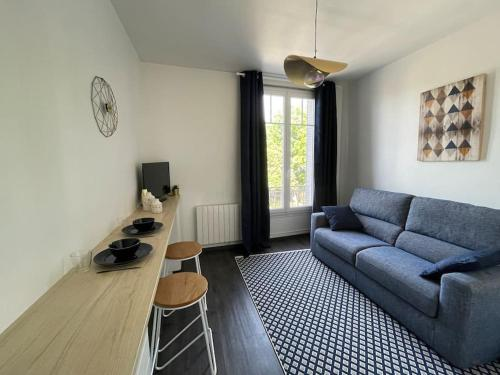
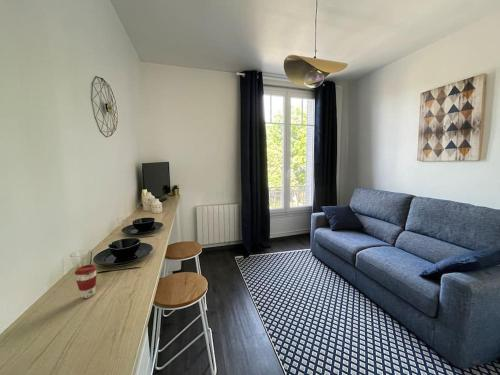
+ coffee cup [74,264,98,299]
